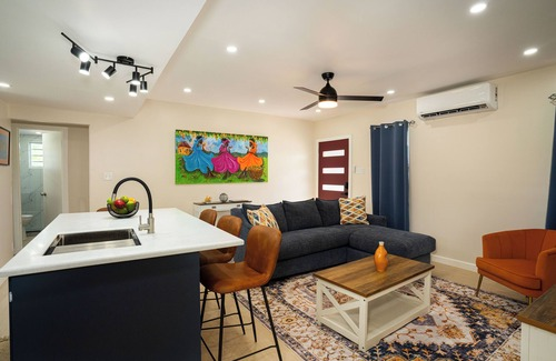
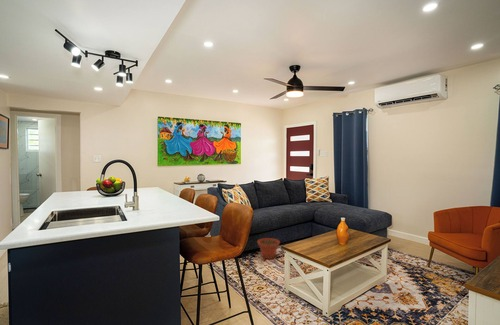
+ plant pot [256,237,281,260]
